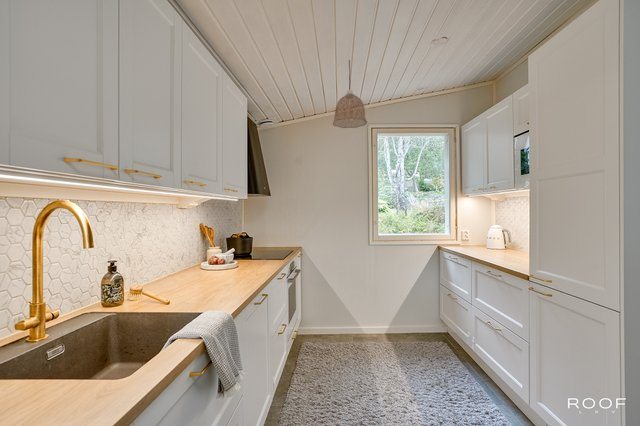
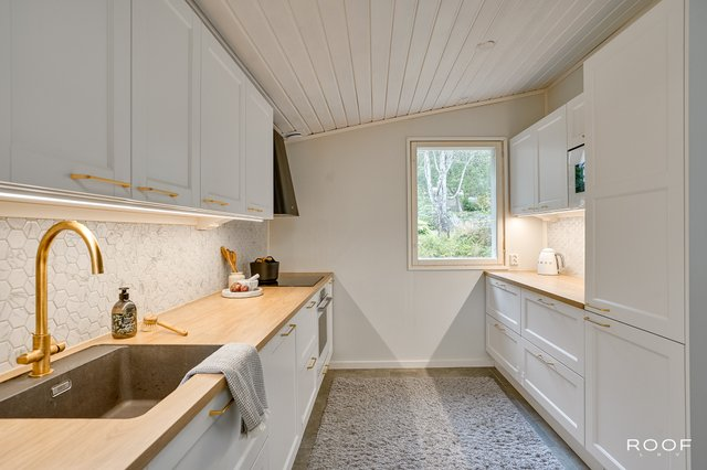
- pendant lamp [332,59,368,129]
